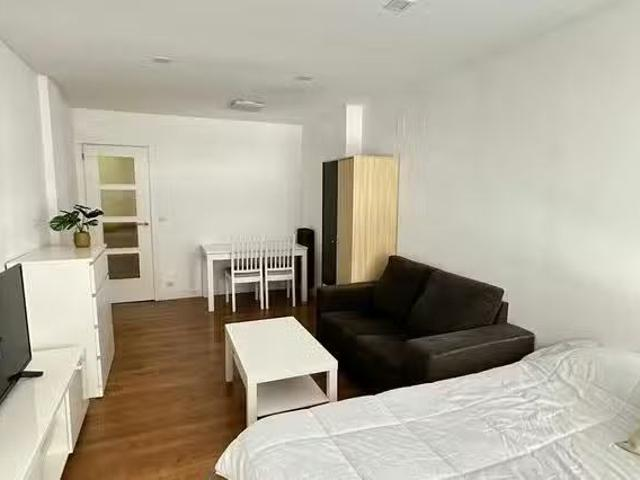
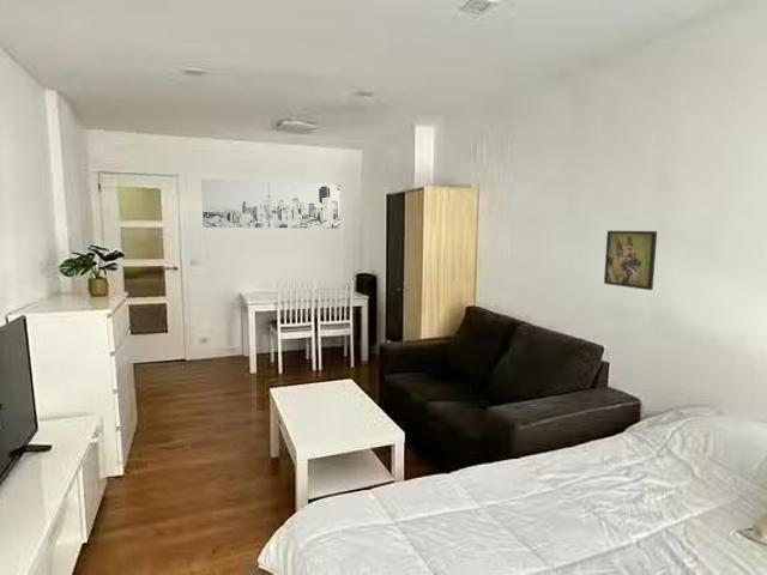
+ wall art [200,177,342,230]
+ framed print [603,229,658,291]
